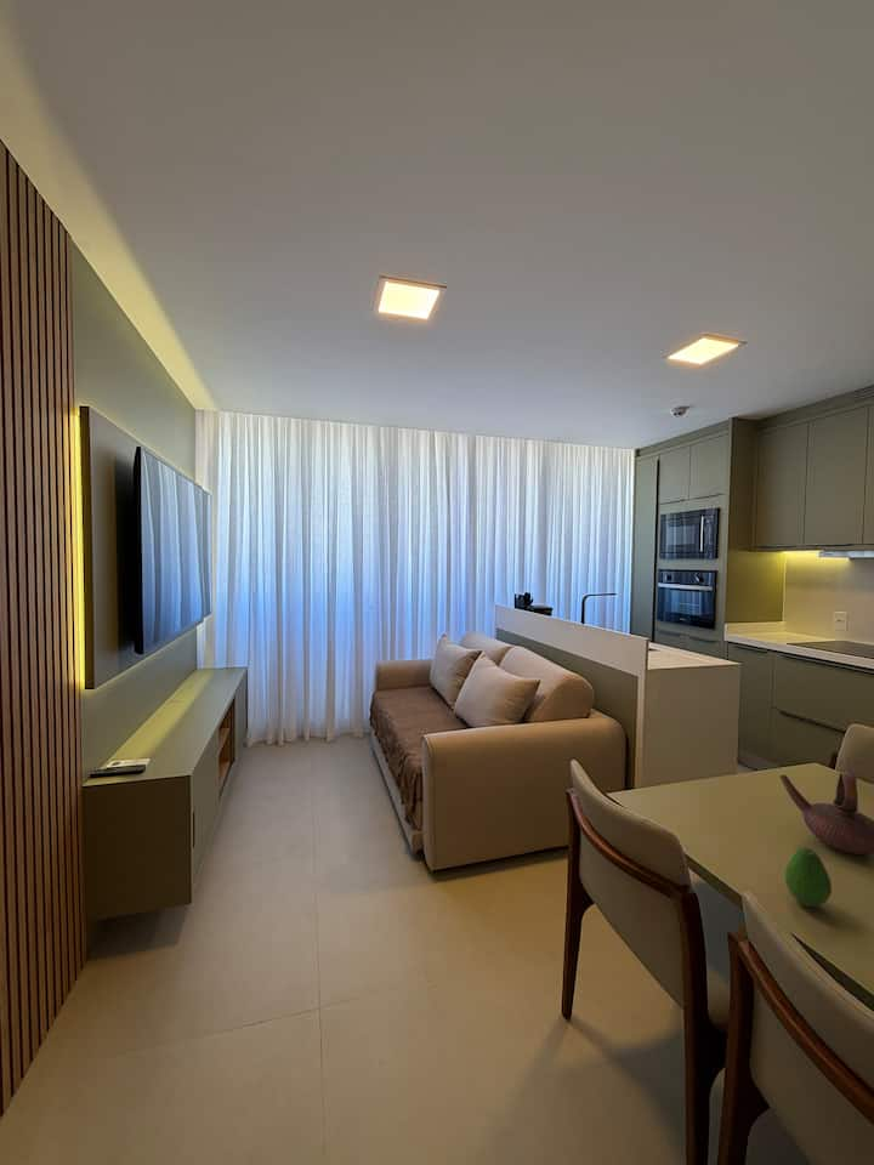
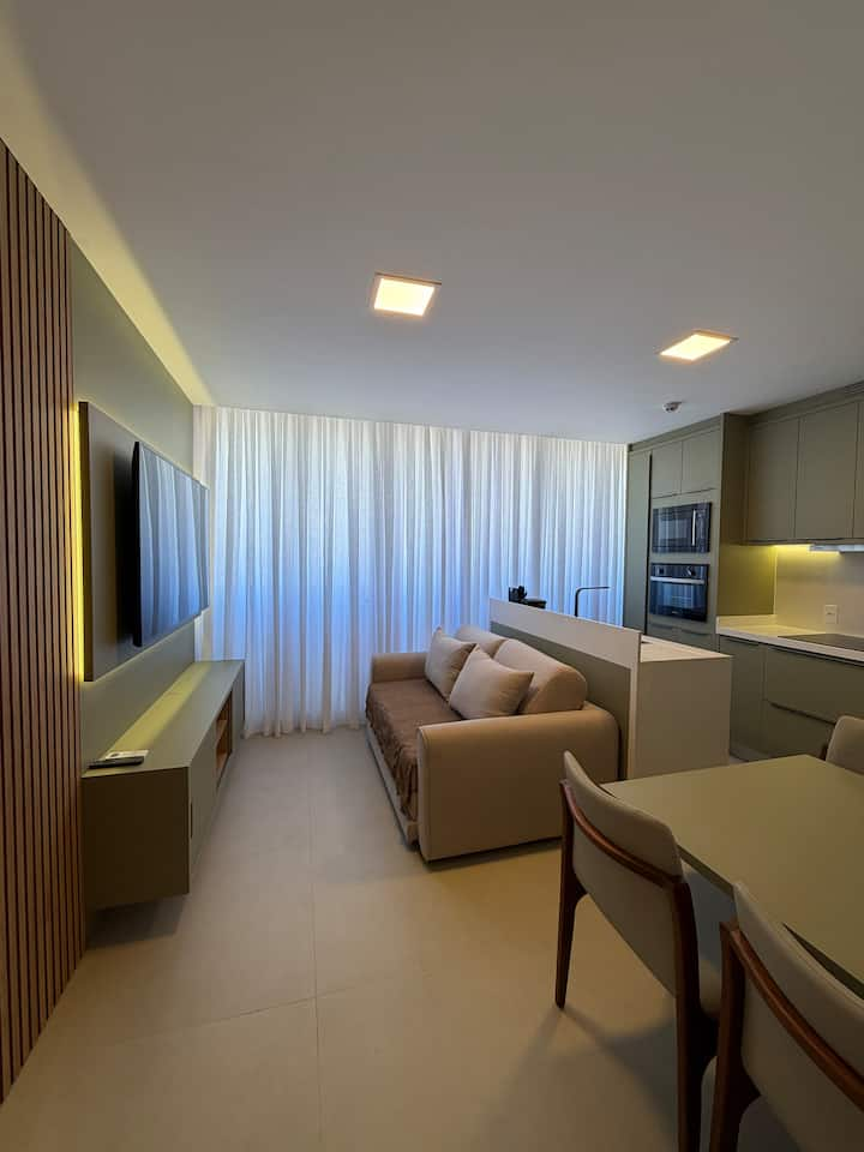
- fruit [784,846,833,908]
- teapot [779,771,874,856]
